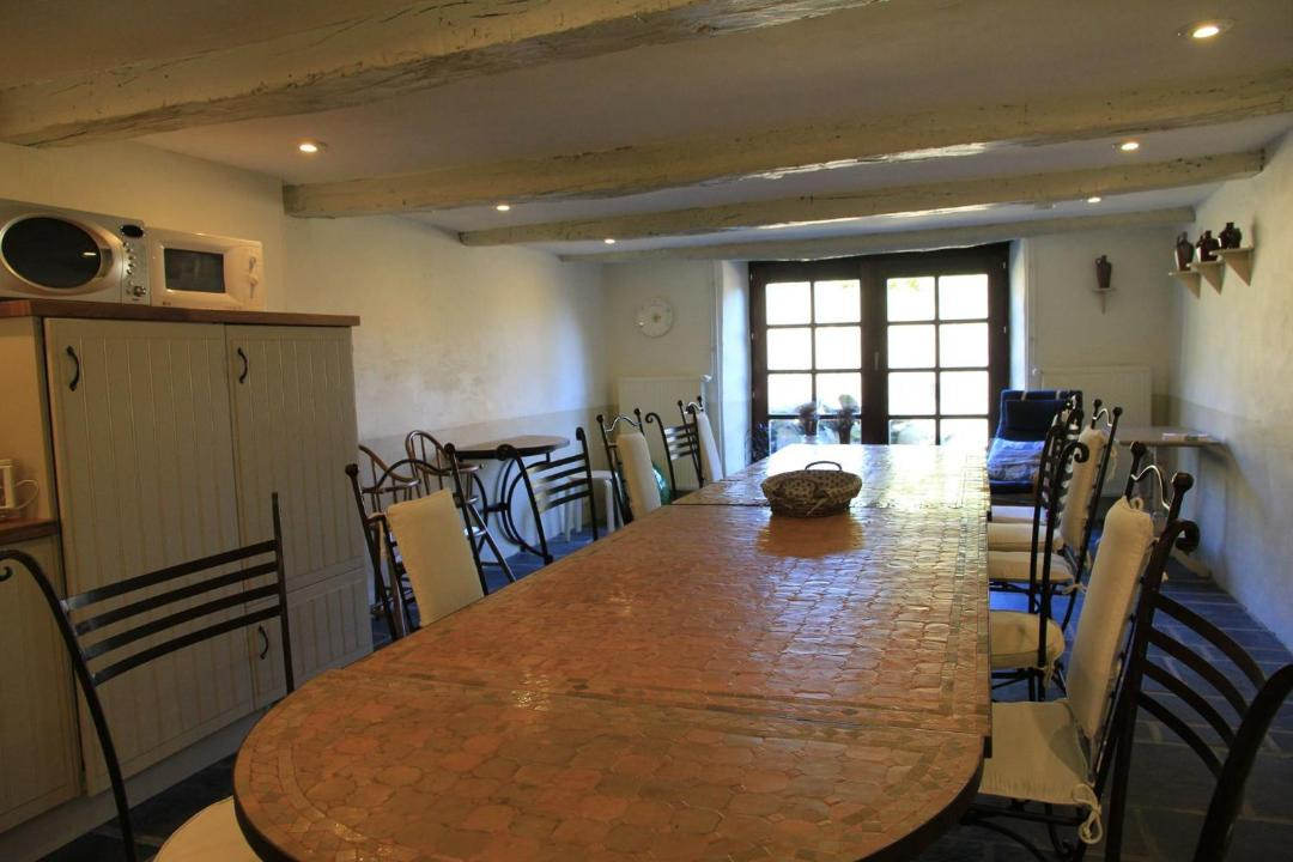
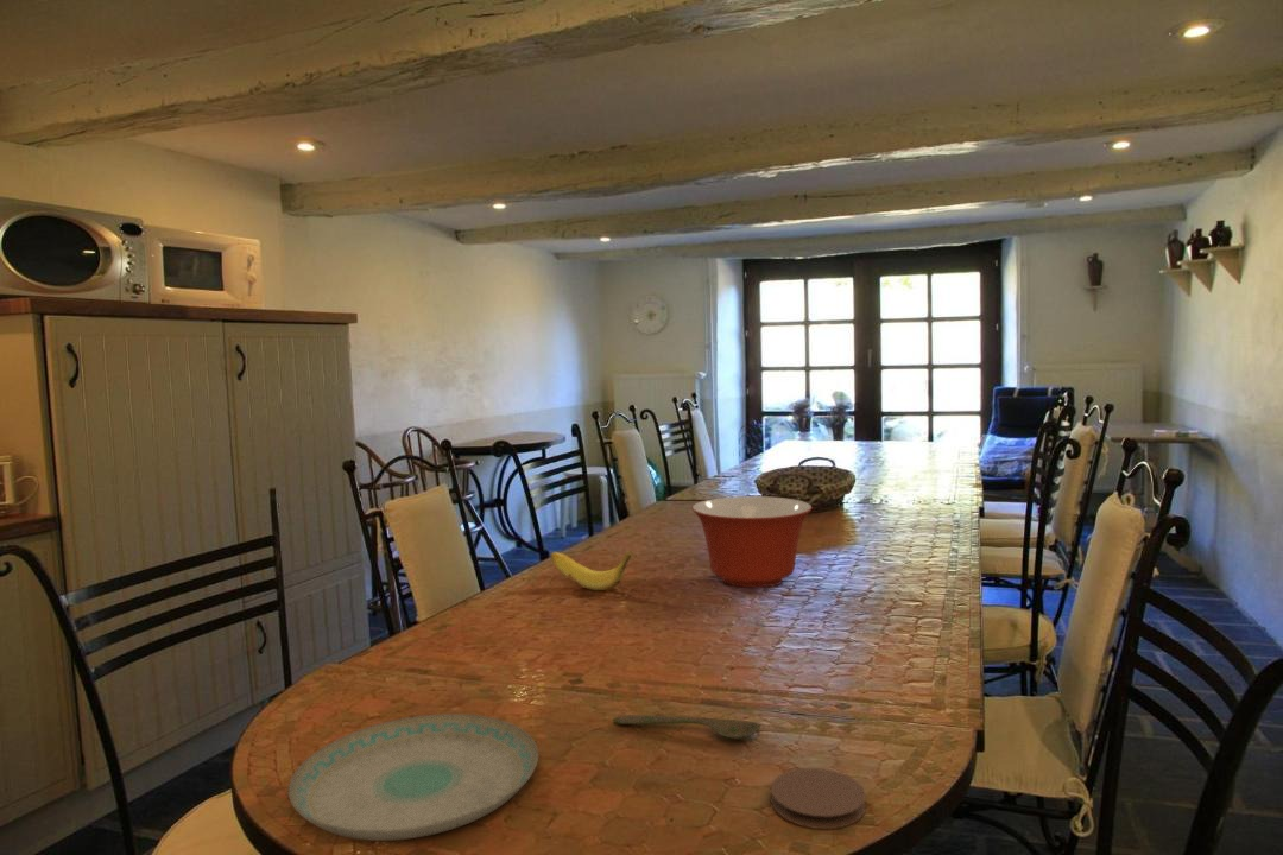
+ plate [287,712,539,842]
+ banana [550,550,633,591]
+ mixing bowl [690,495,814,588]
+ coaster [770,767,867,830]
+ spoon [612,714,761,741]
